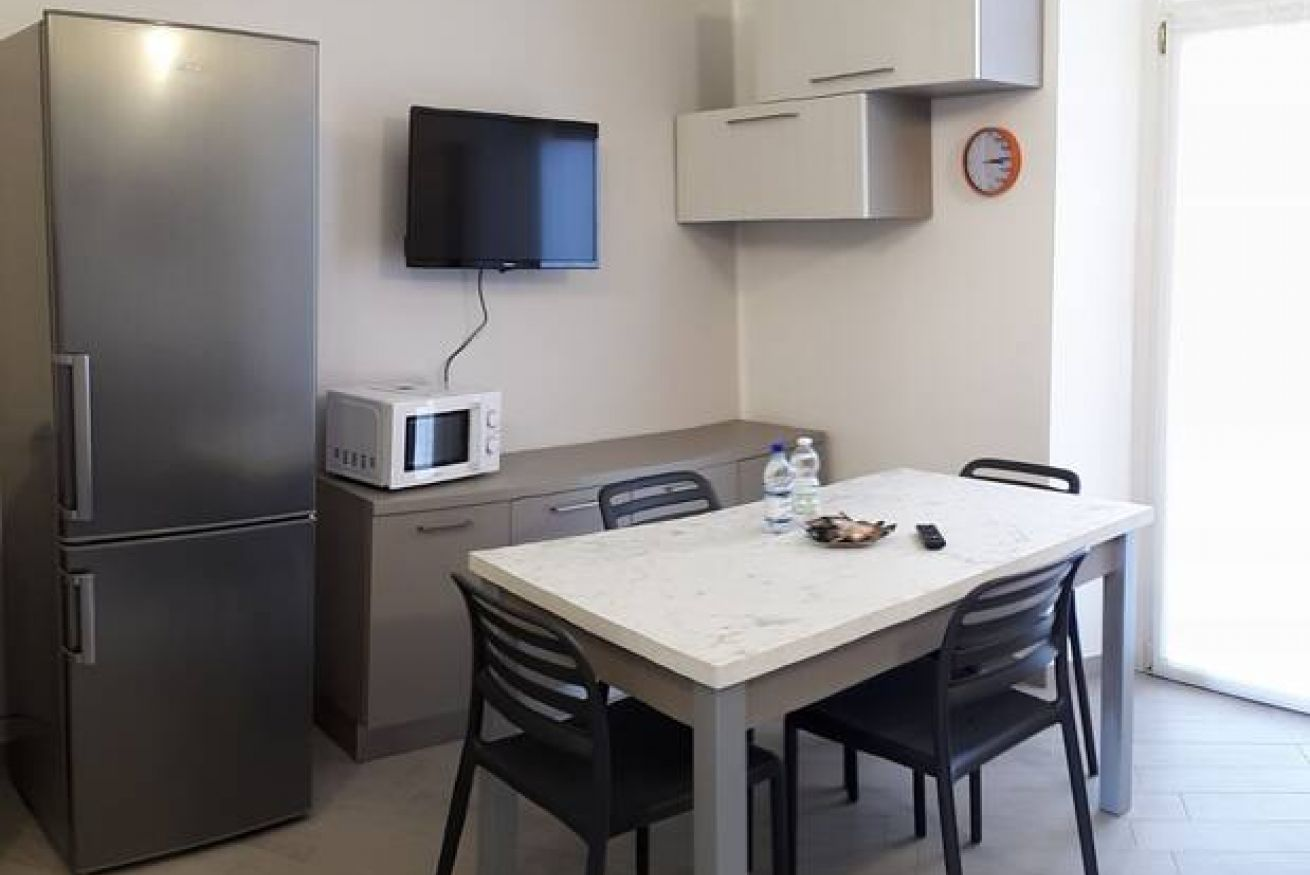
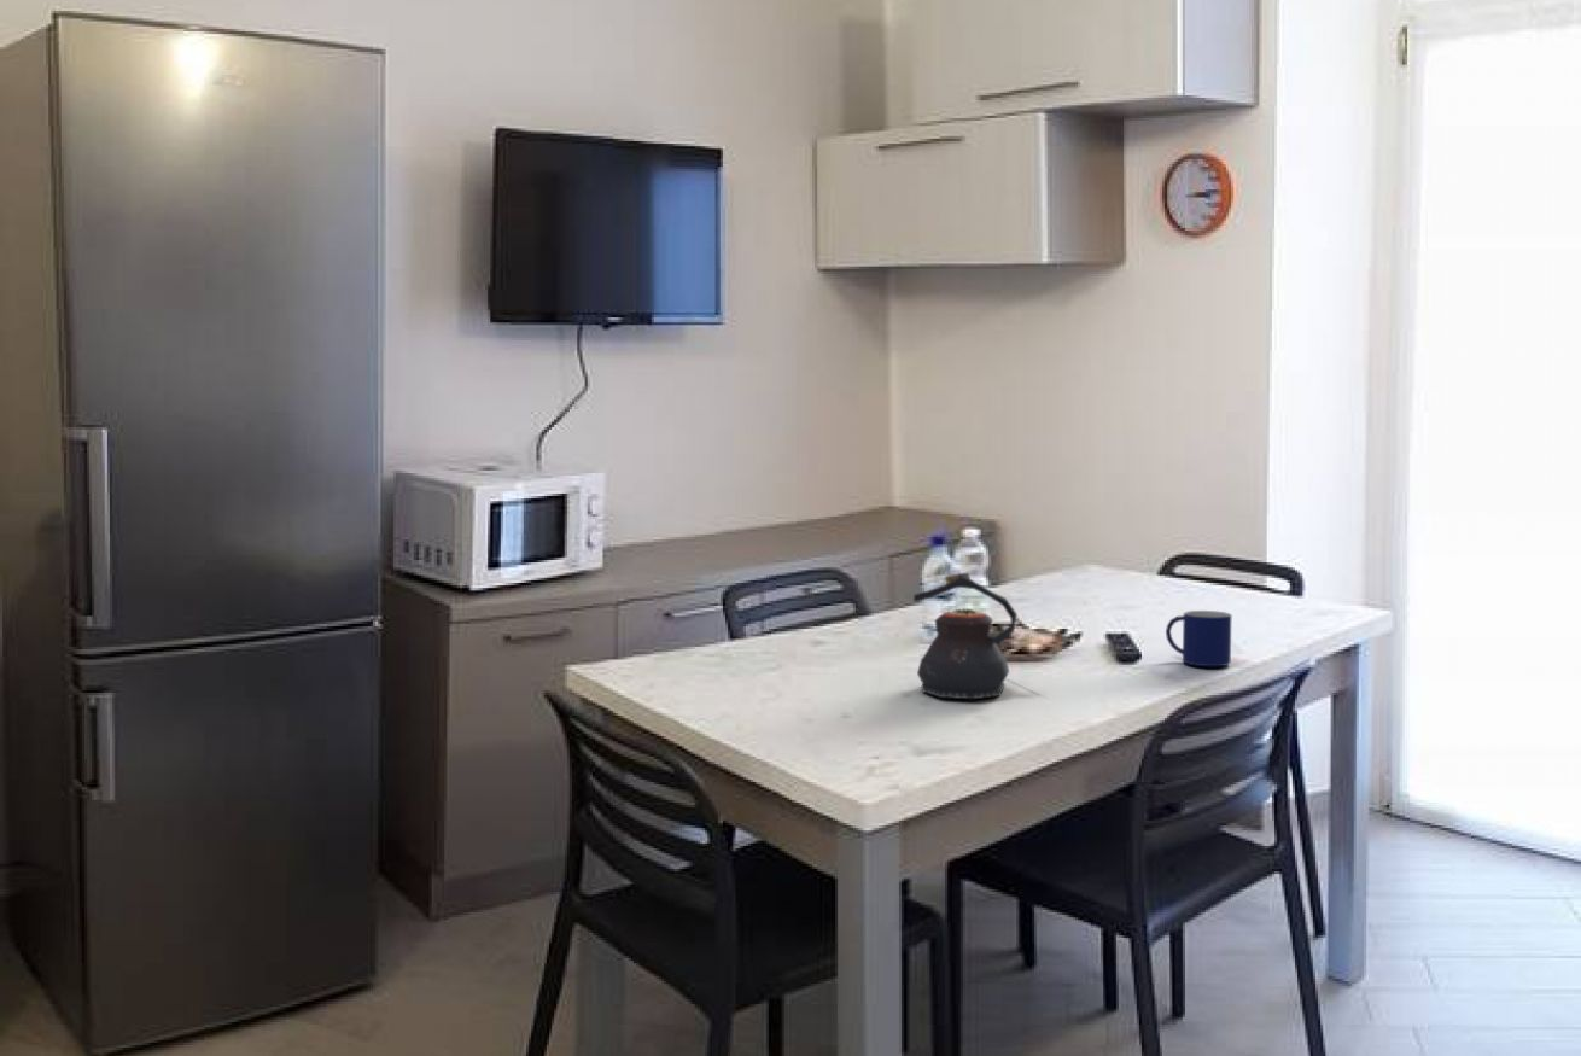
+ mug [1165,609,1233,667]
+ teapot [912,572,1019,700]
